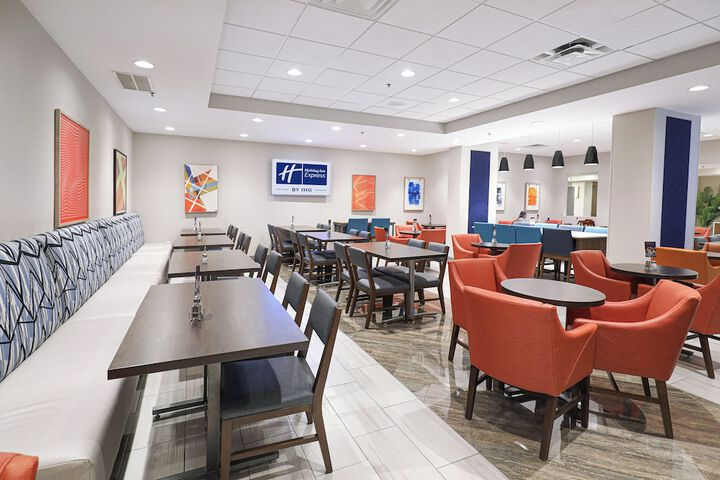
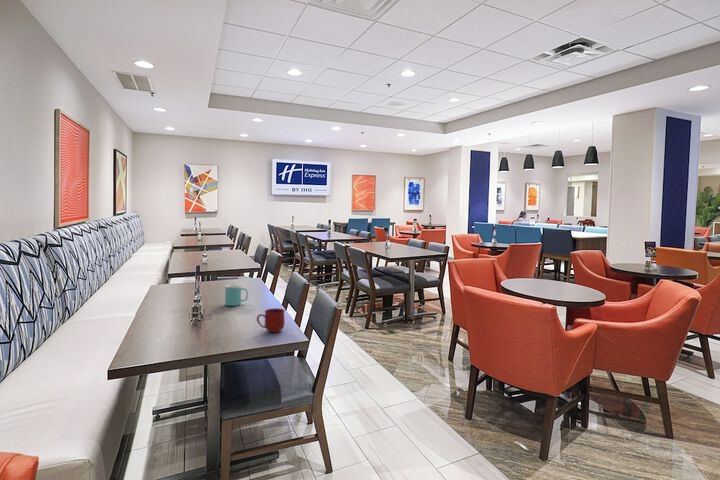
+ mug [224,284,249,307]
+ mug [256,307,286,334]
